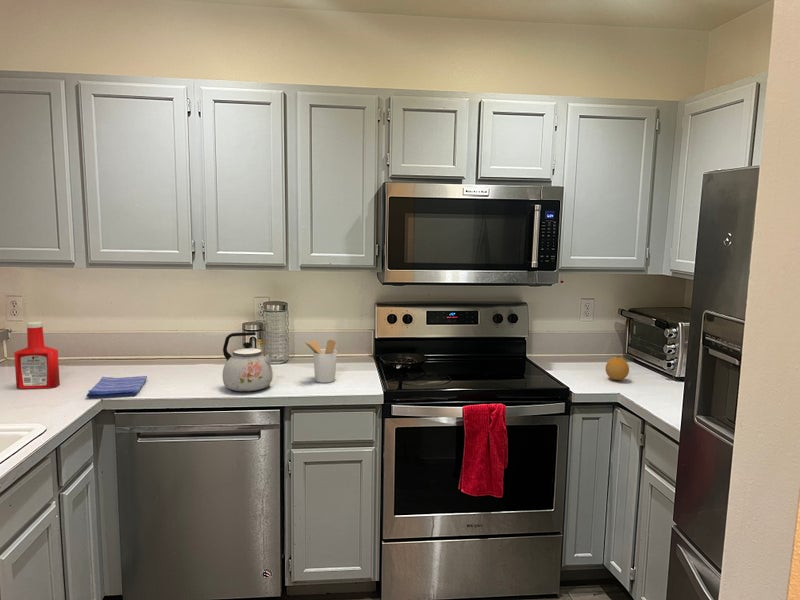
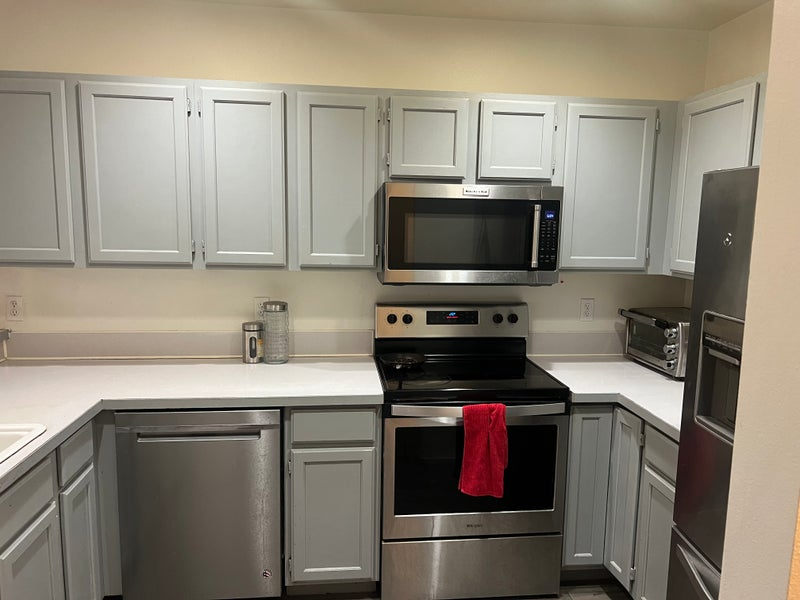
- kettle [221,331,274,392]
- dish towel [85,375,148,399]
- fruit [605,356,630,381]
- soap bottle [13,321,61,390]
- utensil holder [303,339,338,384]
